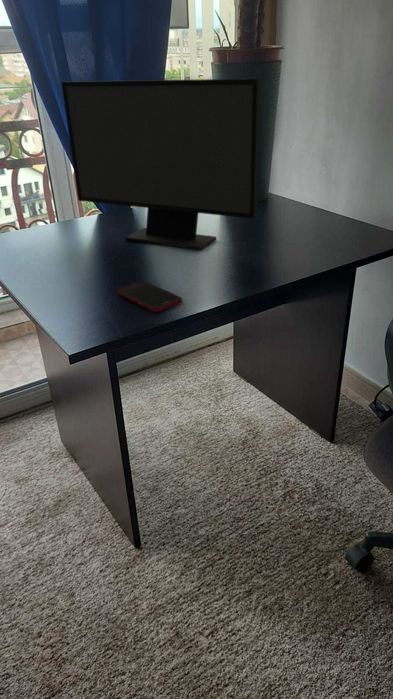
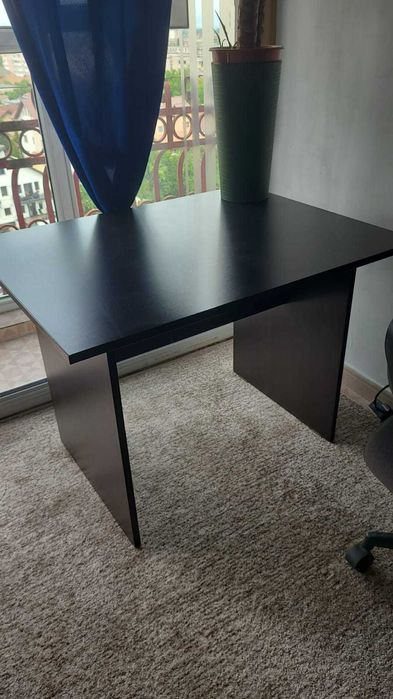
- cell phone [116,280,183,313]
- computer monitor [60,78,262,251]
